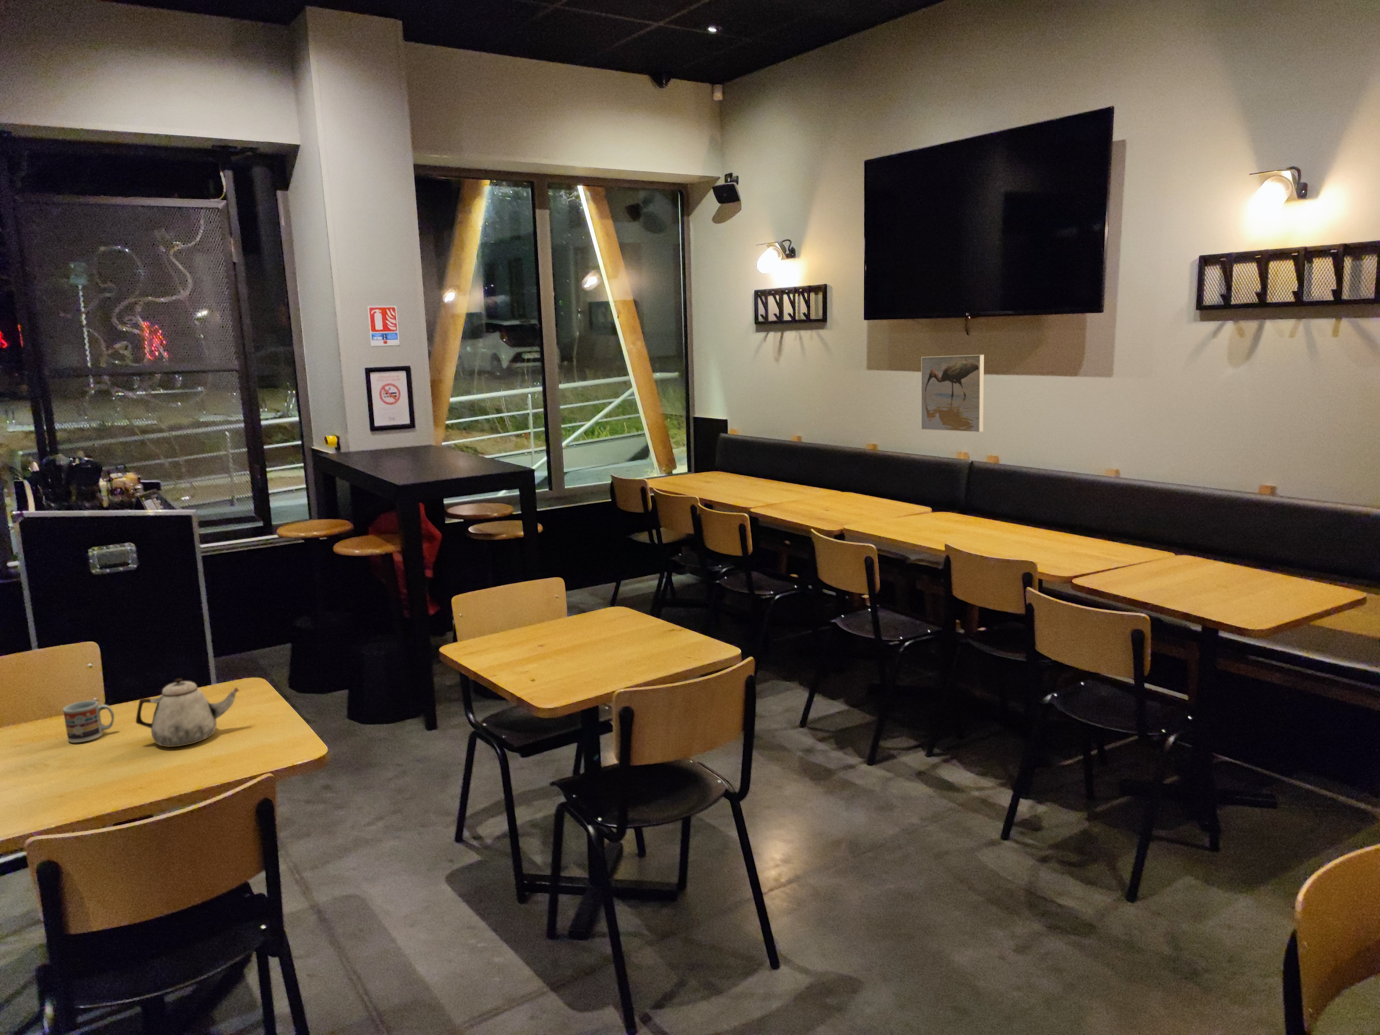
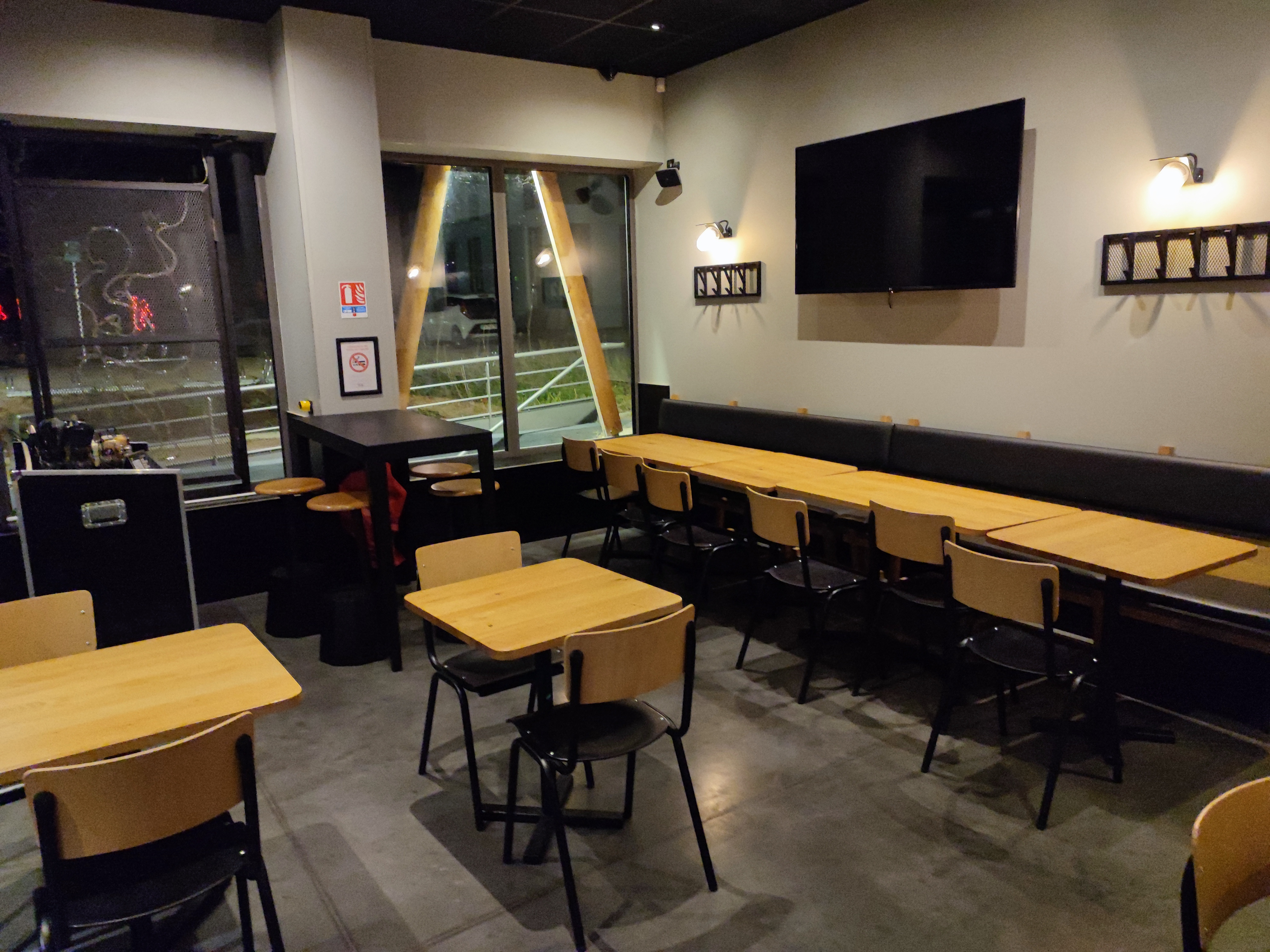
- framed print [920,354,984,433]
- cup [62,700,114,744]
- teapot [136,678,240,747]
